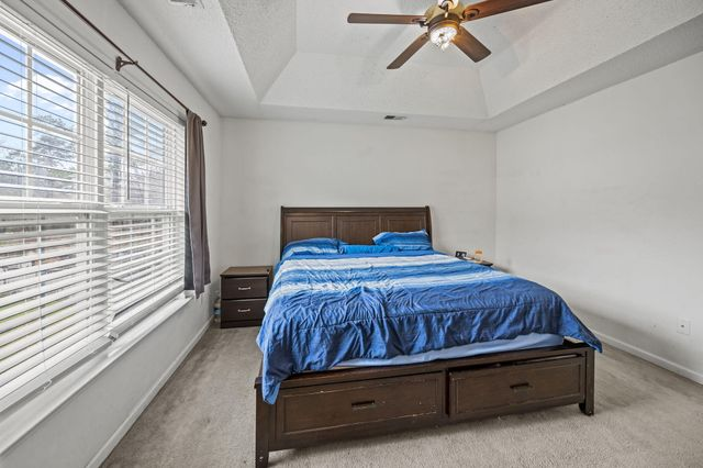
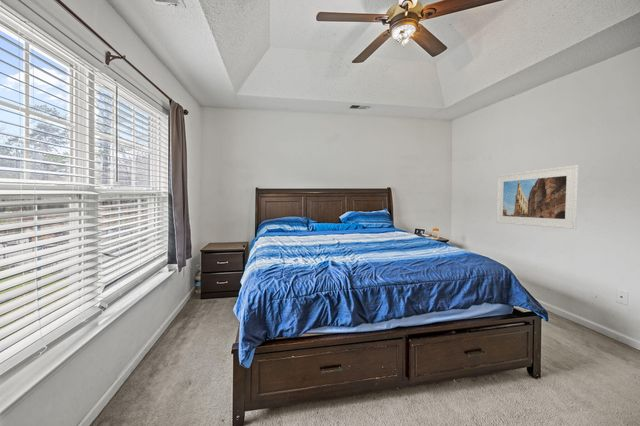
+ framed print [495,164,580,230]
